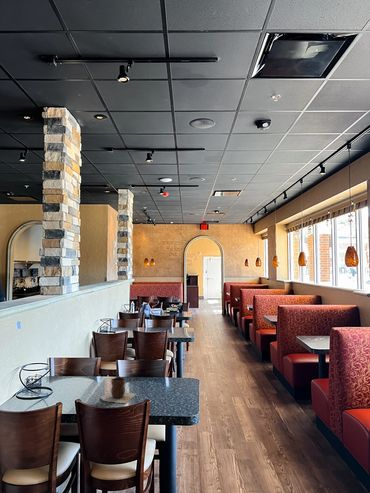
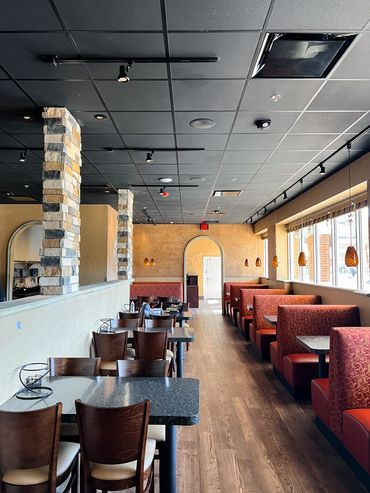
- vase [100,375,137,404]
